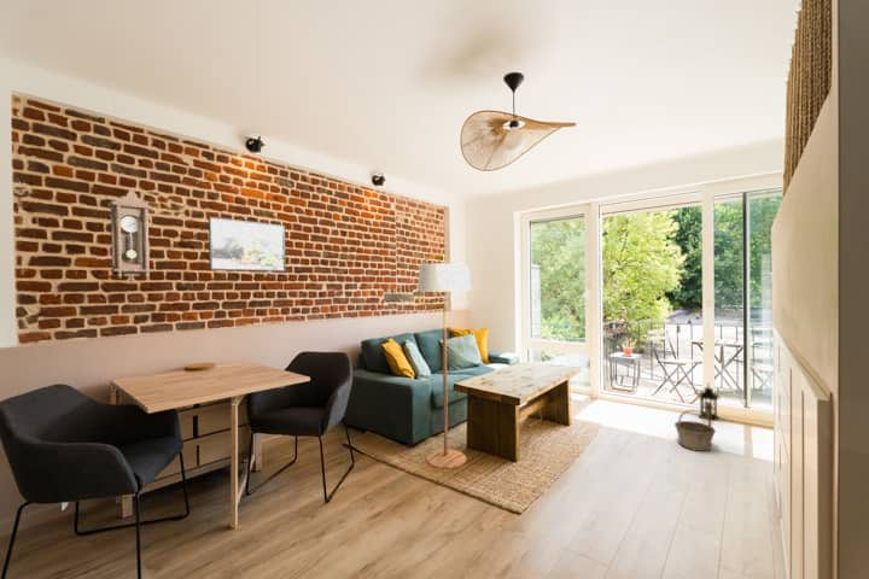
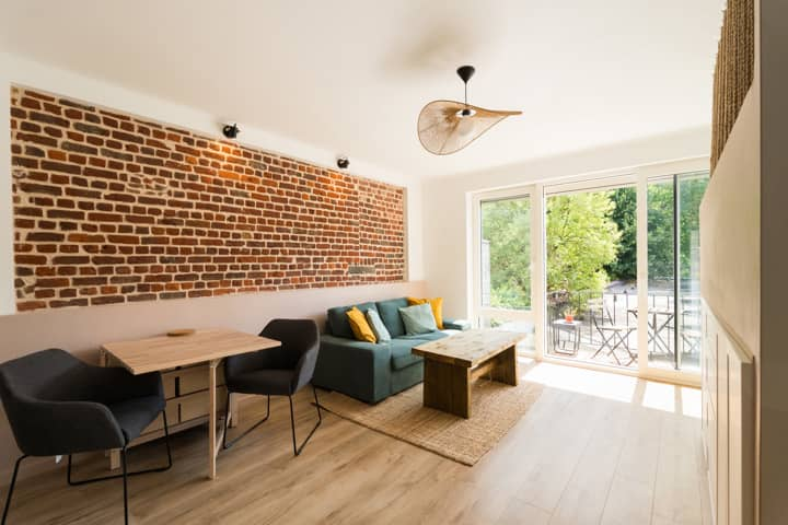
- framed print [208,216,287,273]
- lantern [698,382,721,422]
- floor lamp [416,253,472,469]
- pendulum clock [106,189,153,283]
- basket [673,409,717,452]
